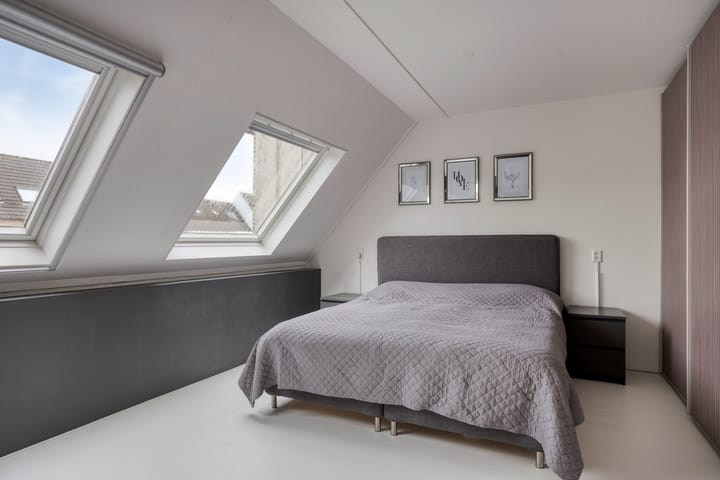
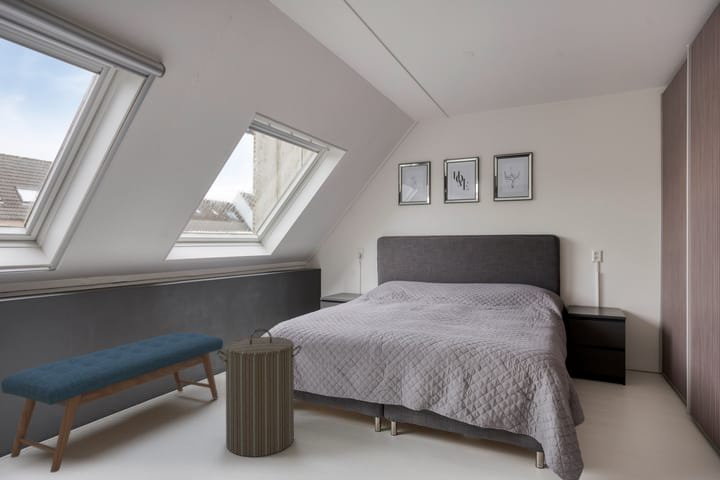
+ laundry hamper [215,328,303,458]
+ bench [0,331,224,474]
